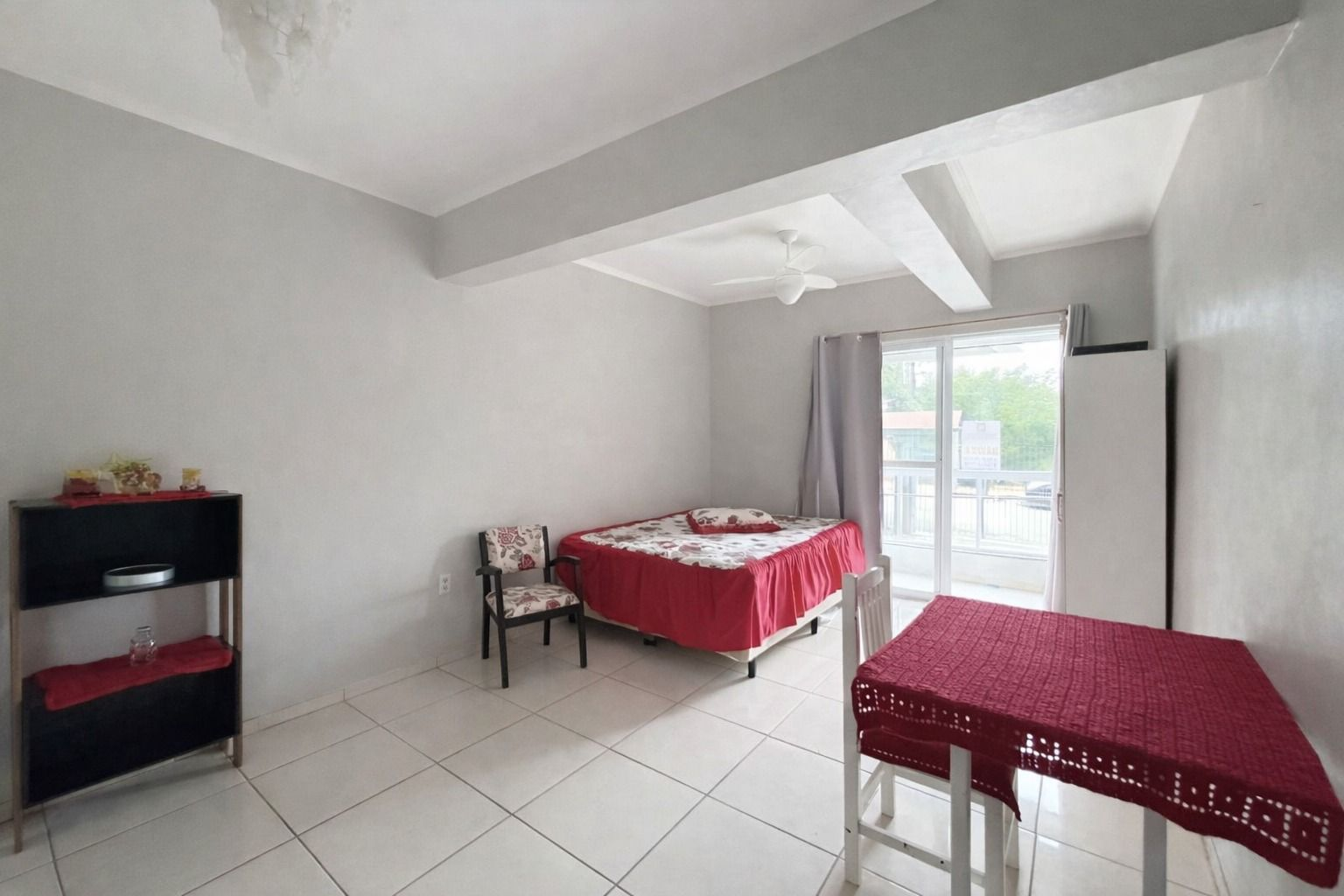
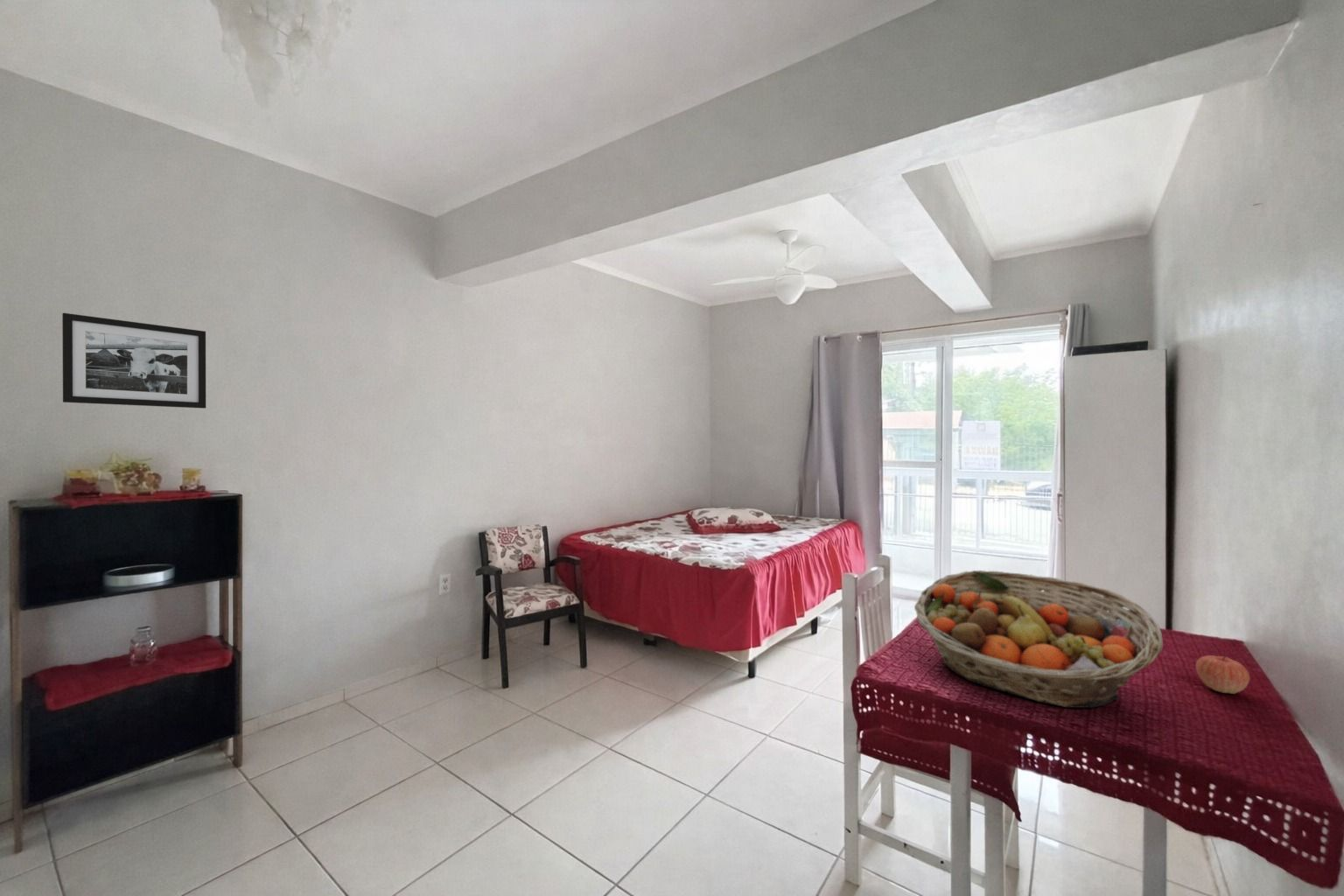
+ apple [1194,655,1250,695]
+ picture frame [61,312,207,409]
+ fruit basket [914,570,1164,709]
